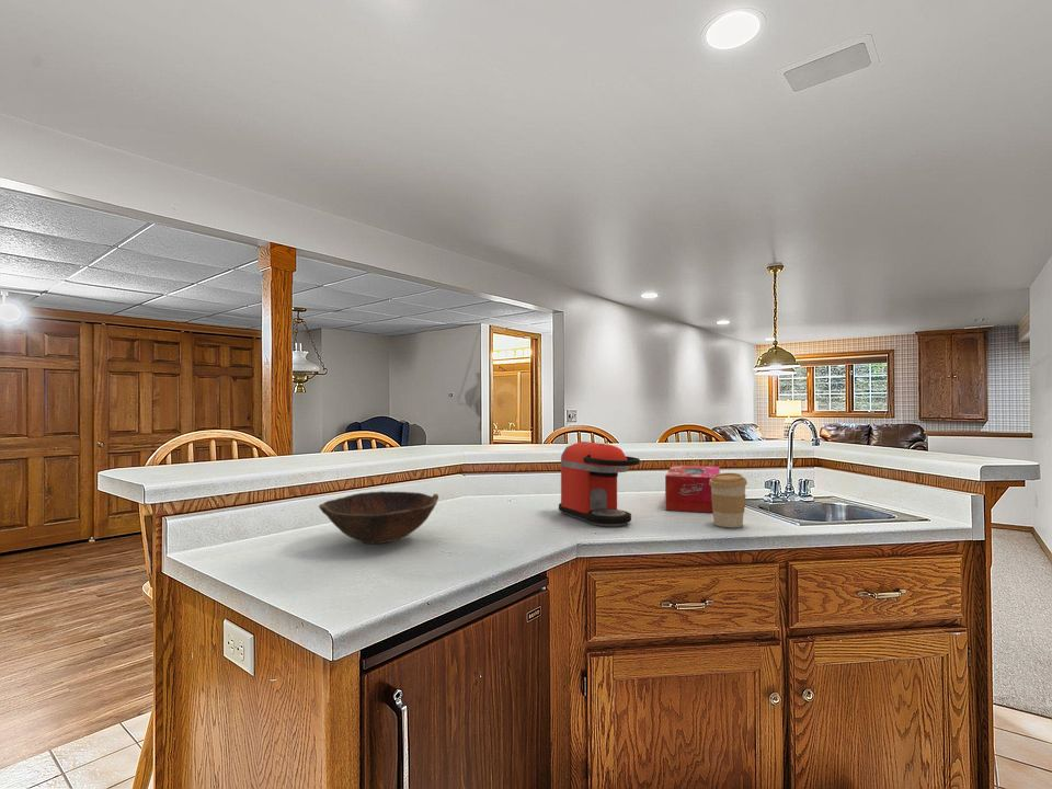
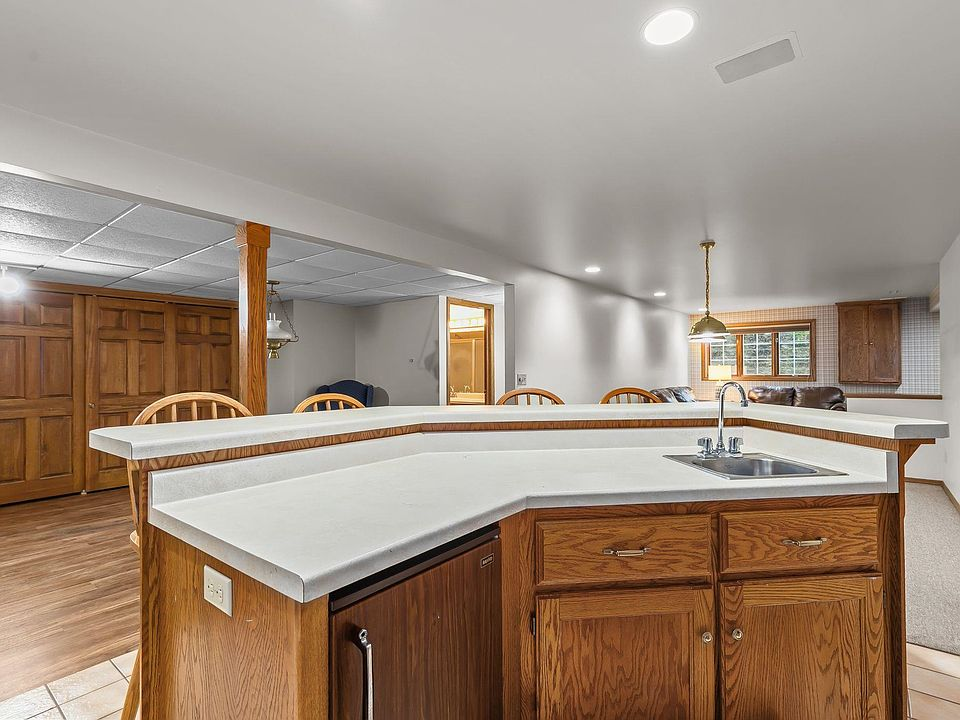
- tissue box [664,465,721,514]
- bowl [318,490,439,546]
- coffee cup [709,472,748,528]
- coffee maker [558,441,641,527]
